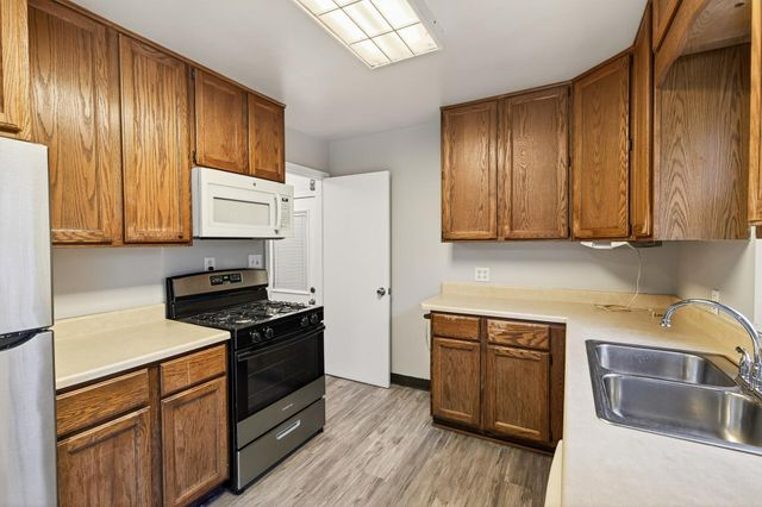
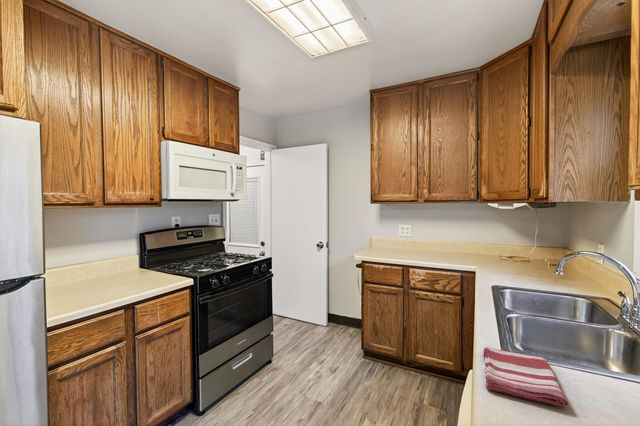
+ dish towel [482,345,569,408]
